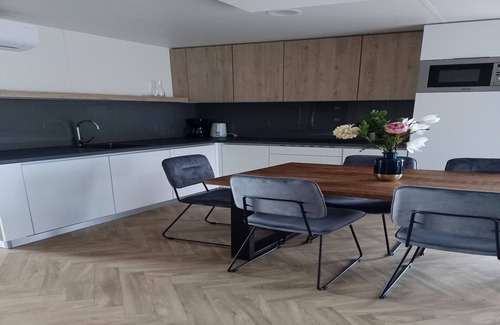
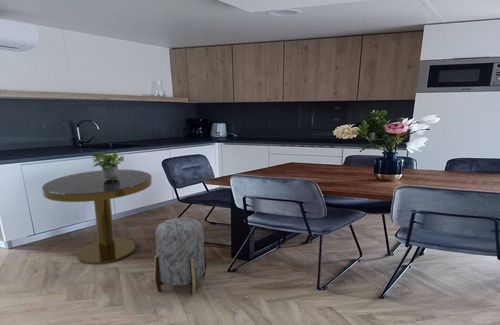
+ potted plant [89,149,125,181]
+ stool [153,217,207,296]
+ side table [41,169,153,265]
